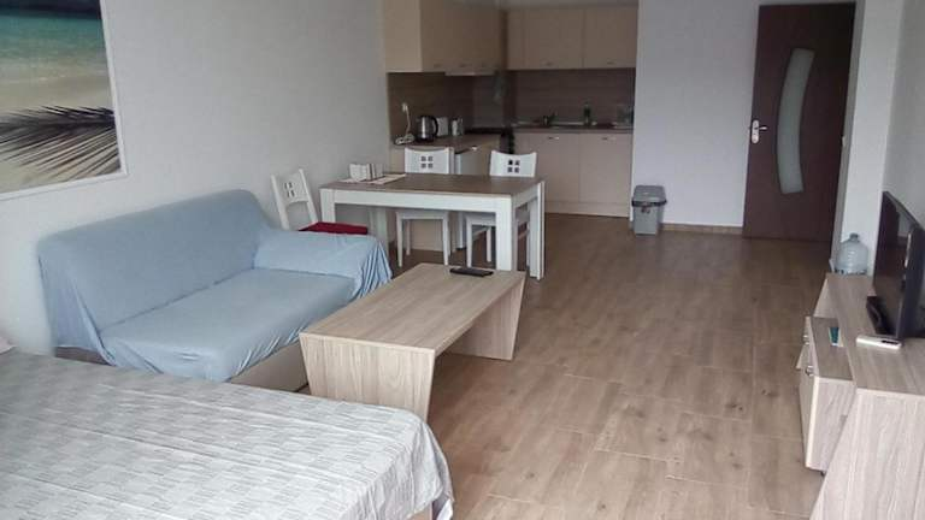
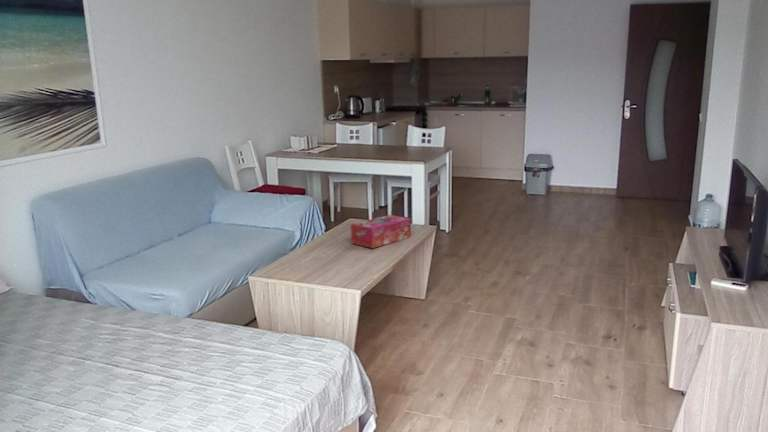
+ tissue box [350,214,412,249]
